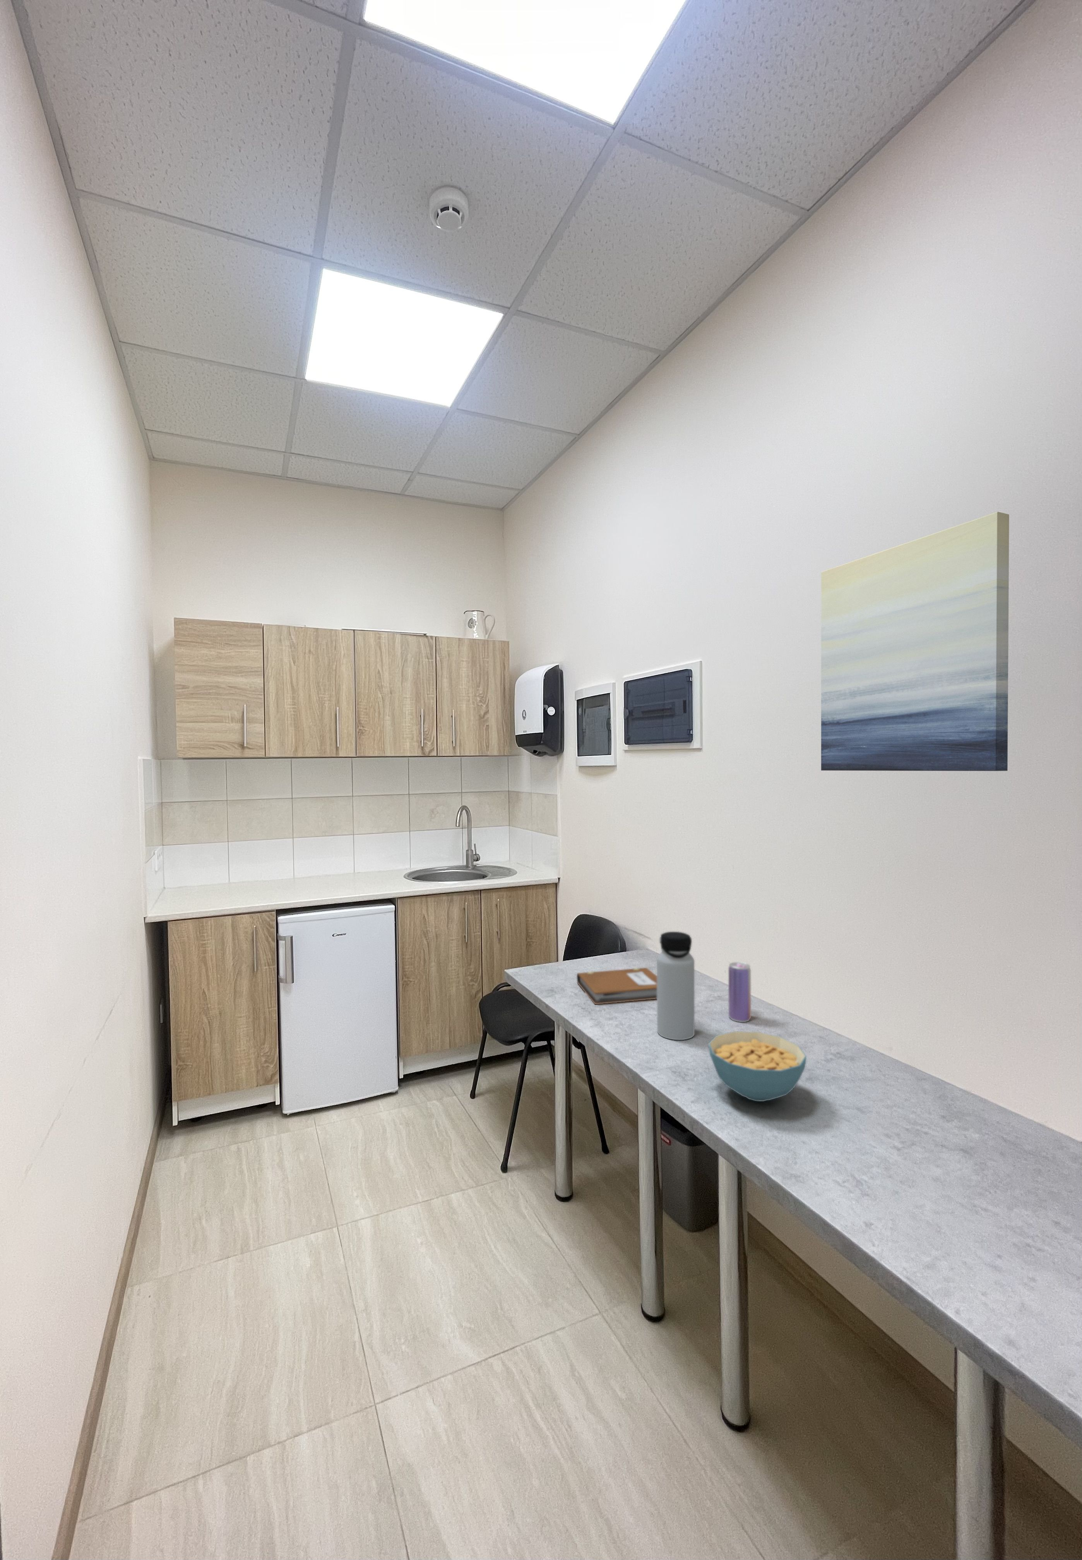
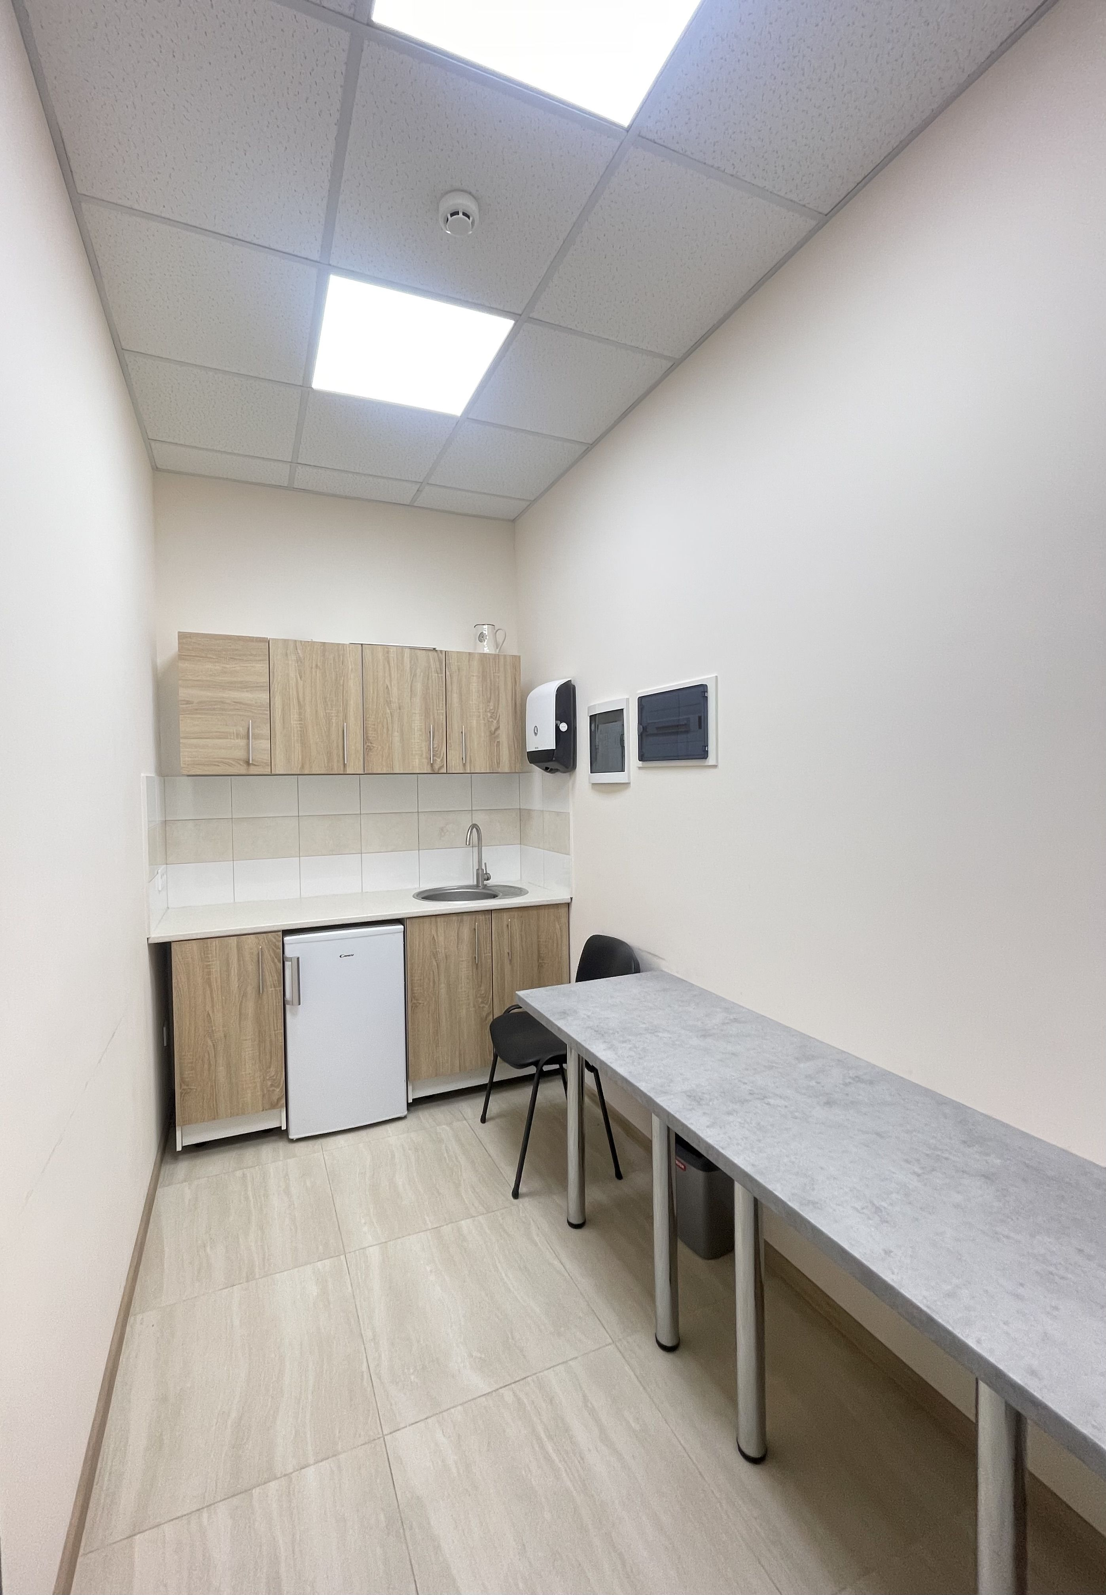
- notebook [576,967,657,1005]
- beverage can [728,961,751,1023]
- water bottle [657,932,694,1041]
- wall art [821,511,1010,772]
- cereal bowl [708,1030,807,1102]
